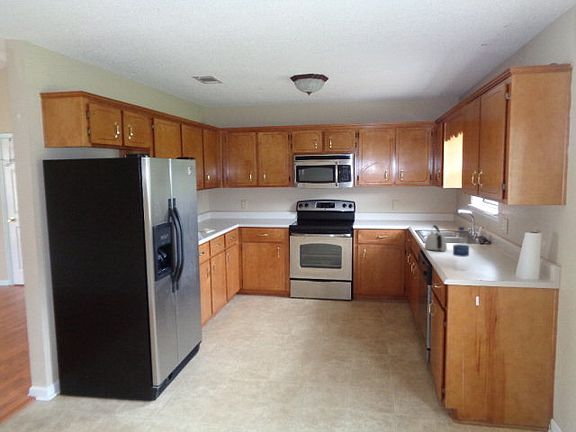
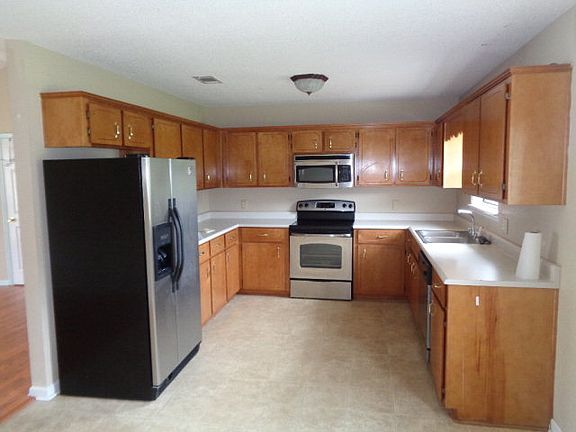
- water bottle [452,226,470,258]
- kettle [424,224,448,252]
